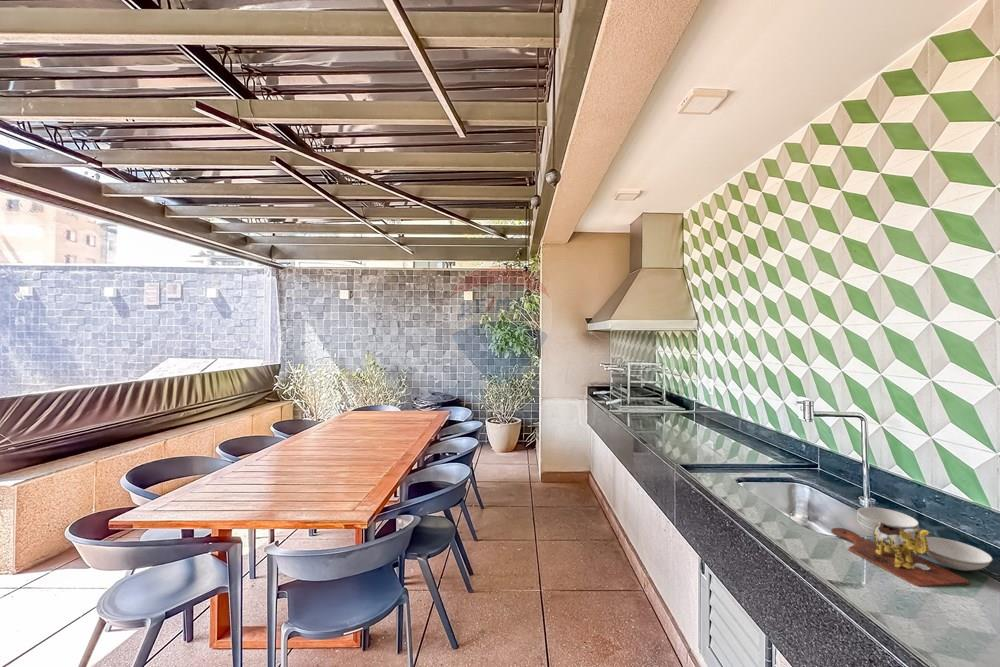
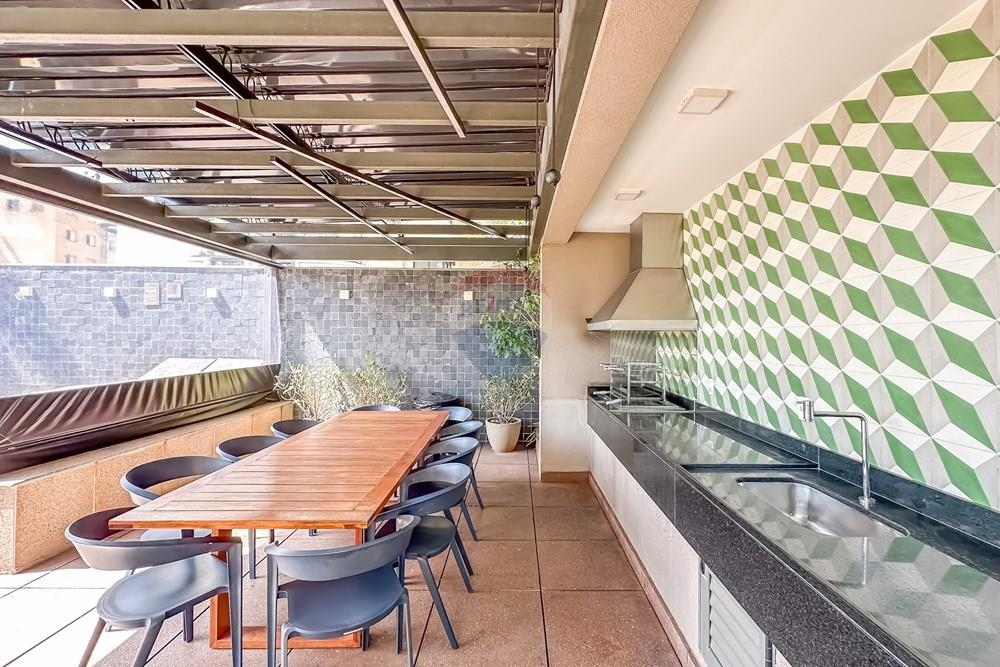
- cutting board [830,506,994,588]
